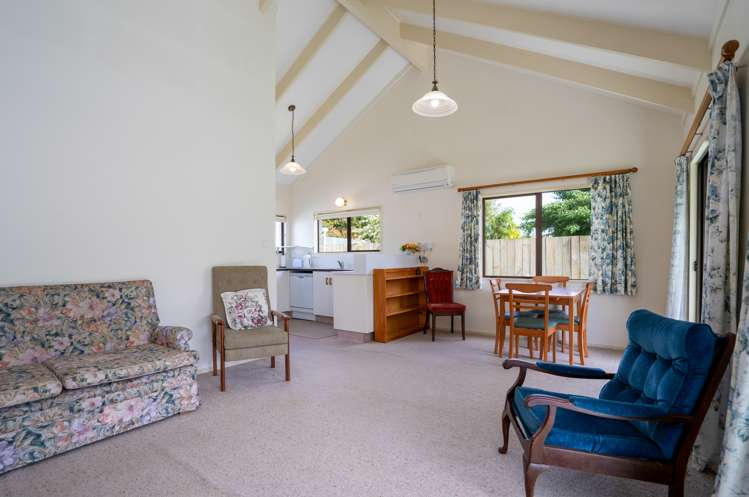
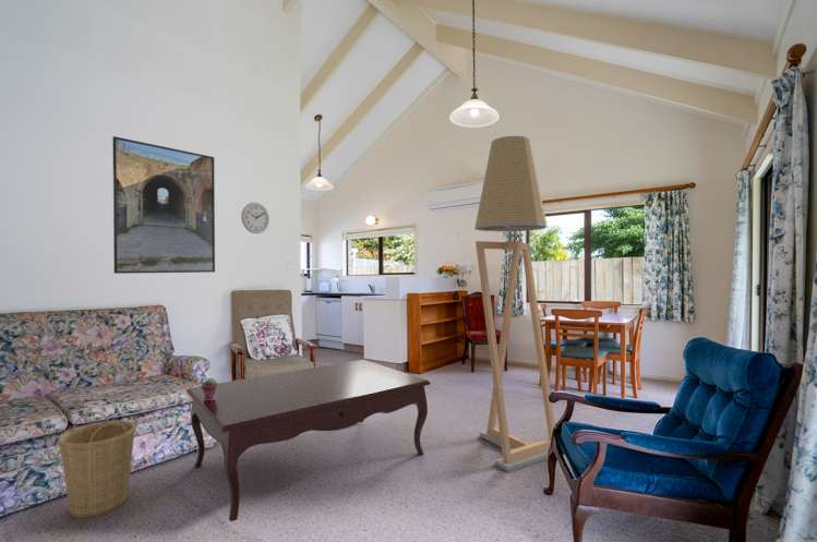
+ wall clock [240,202,271,234]
+ potted succulent [200,377,219,400]
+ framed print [111,135,216,275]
+ basket [58,411,136,519]
+ floor lamp [473,135,556,472]
+ coffee table [185,359,432,522]
